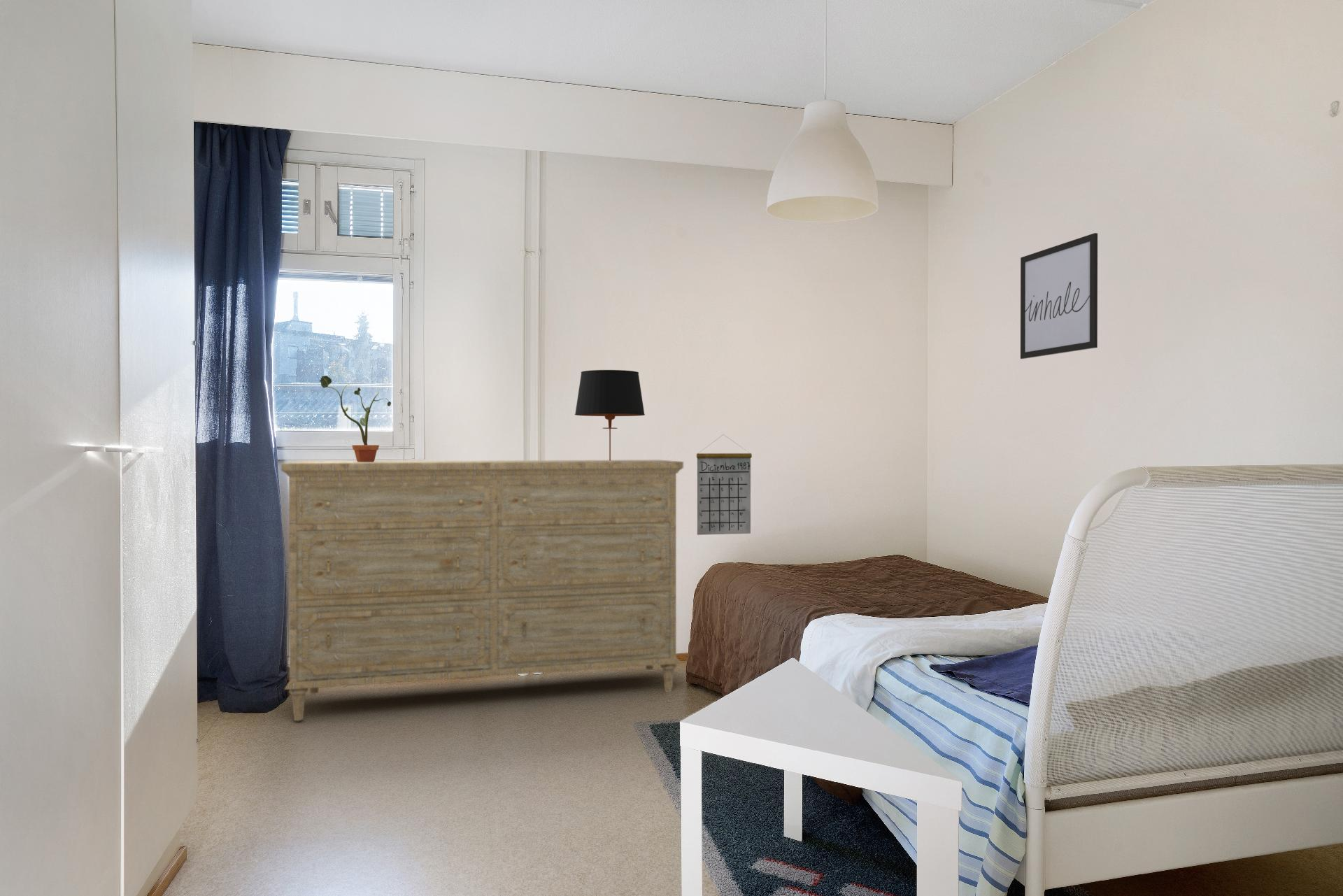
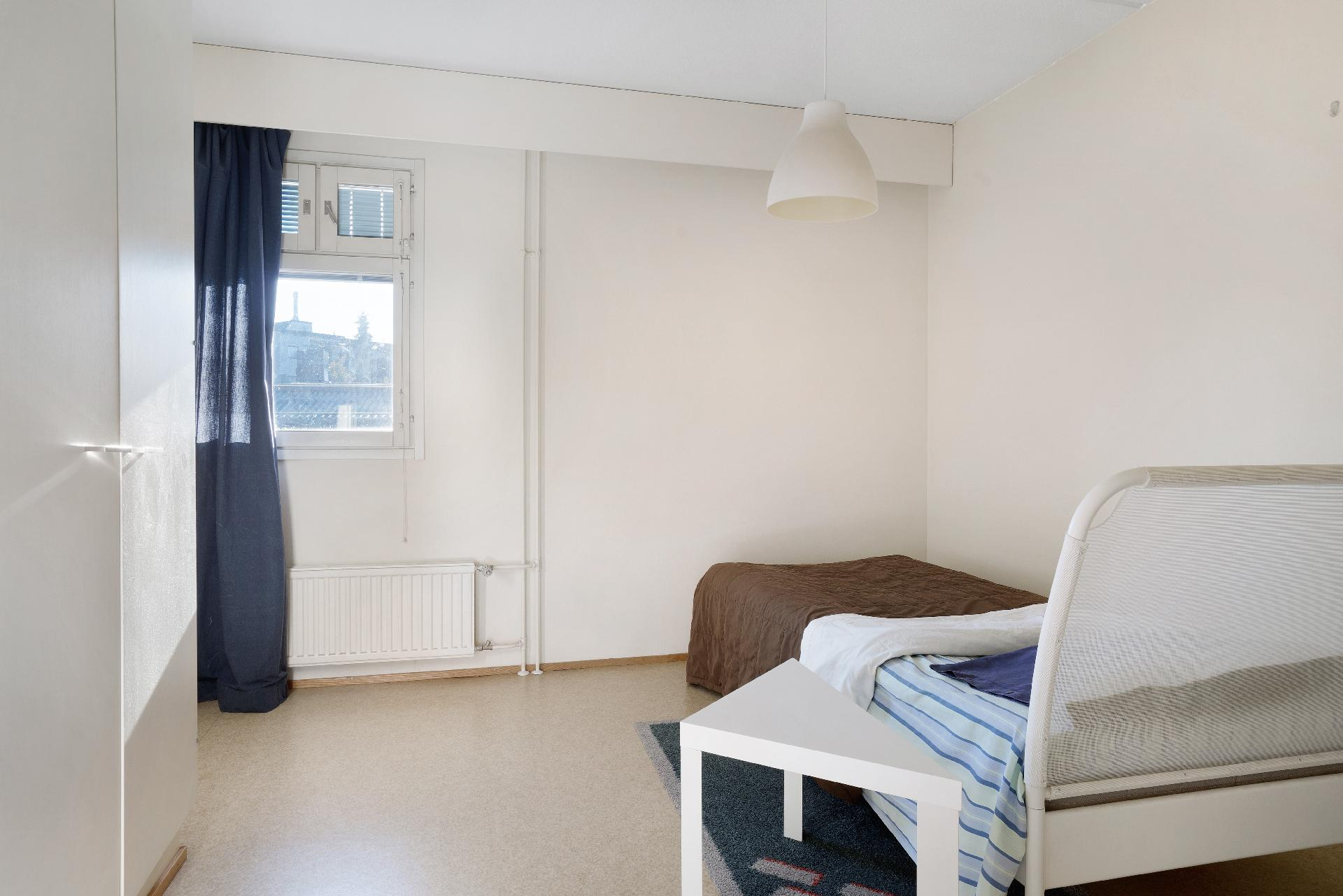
- wall art [1020,232,1098,360]
- calendar [696,434,753,536]
- dresser [280,460,684,721]
- table lamp [574,369,646,461]
- potted plant [320,375,392,462]
